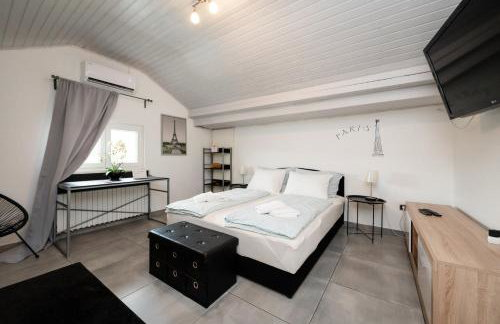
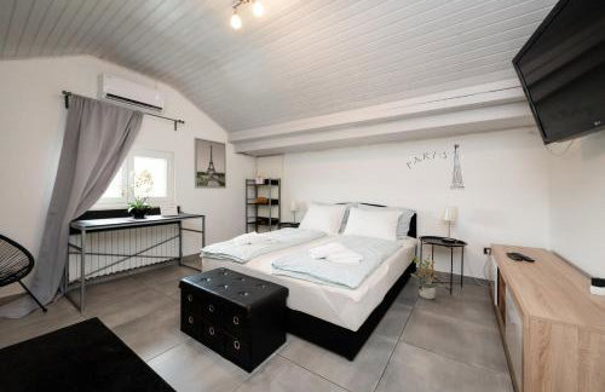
+ potted plant [405,252,448,300]
